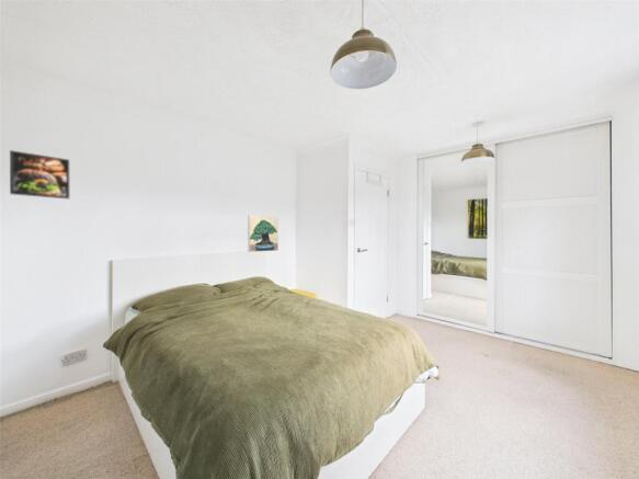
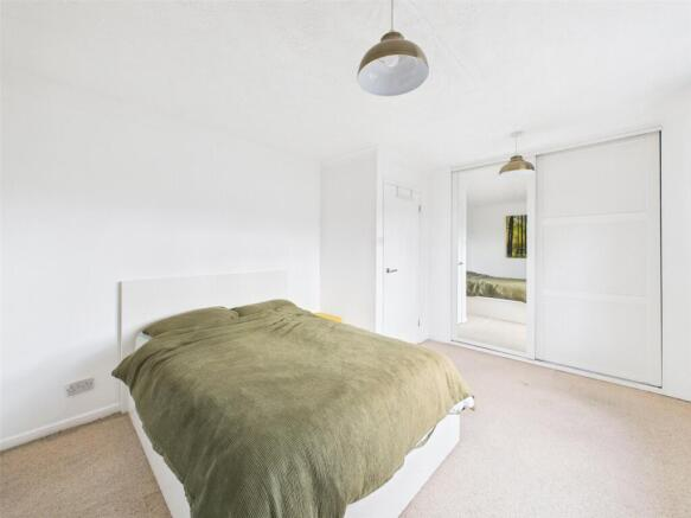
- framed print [247,214,279,253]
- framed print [9,149,70,199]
